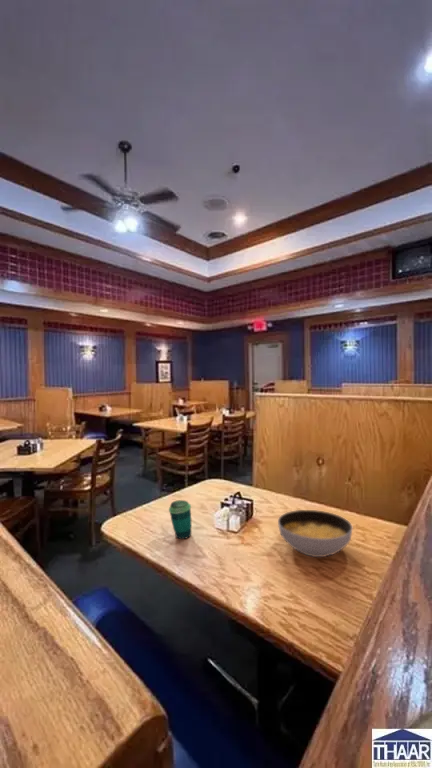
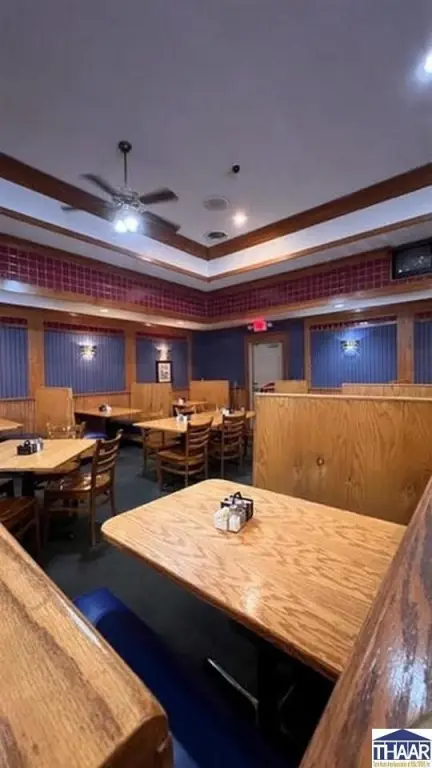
- cup [168,499,193,540]
- soup bowl [277,509,353,558]
